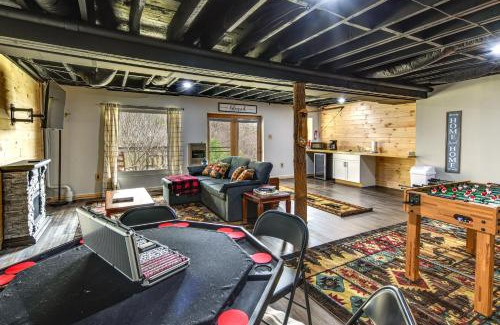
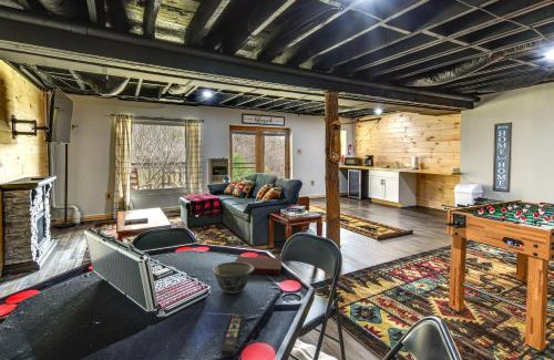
+ remote control [219,313,244,358]
+ notebook [233,255,284,277]
+ bowl [212,261,254,295]
